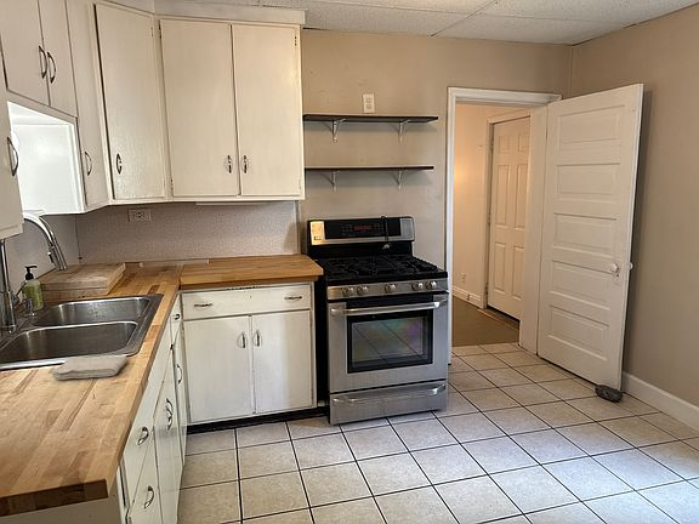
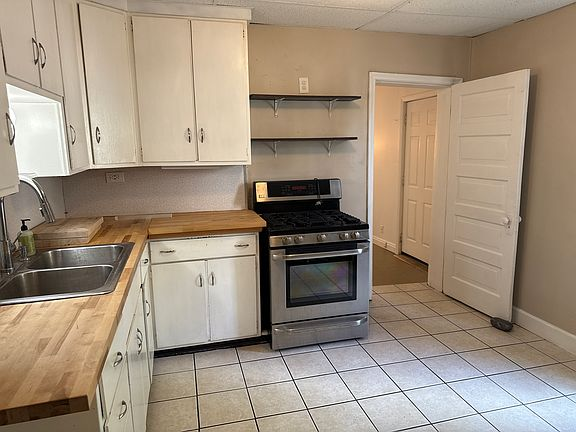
- washcloth [51,354,129,381]
